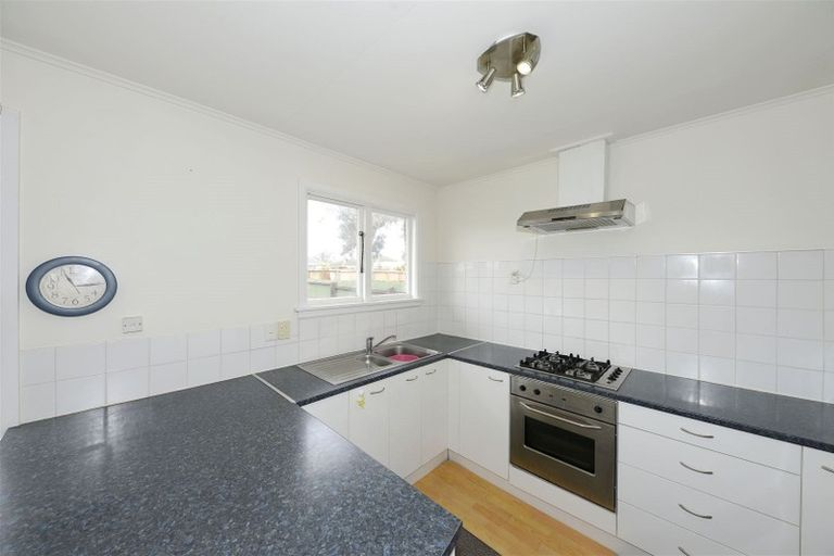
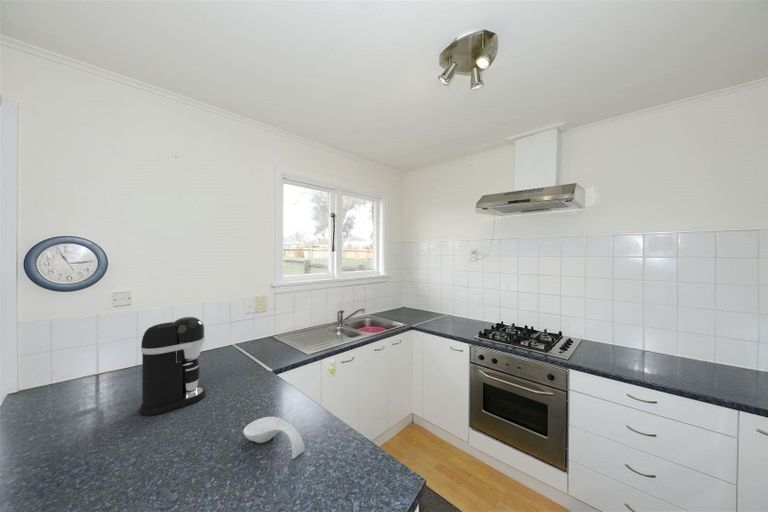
+ coffee maker [139,316,207,417]
+ spoon rest [242,416,306,460]
